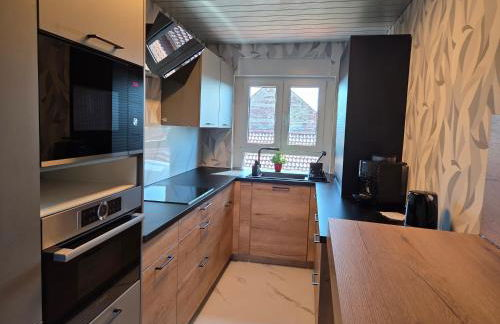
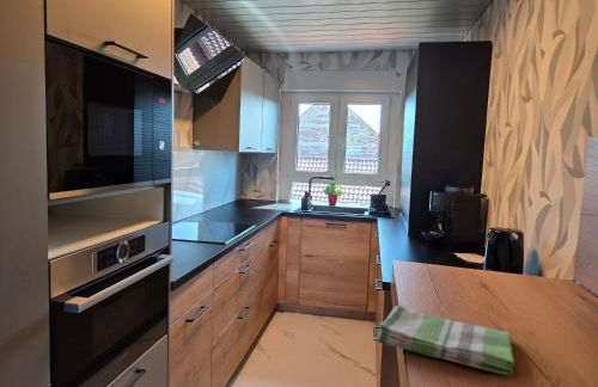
+ dish towel [376,305,515,376]
